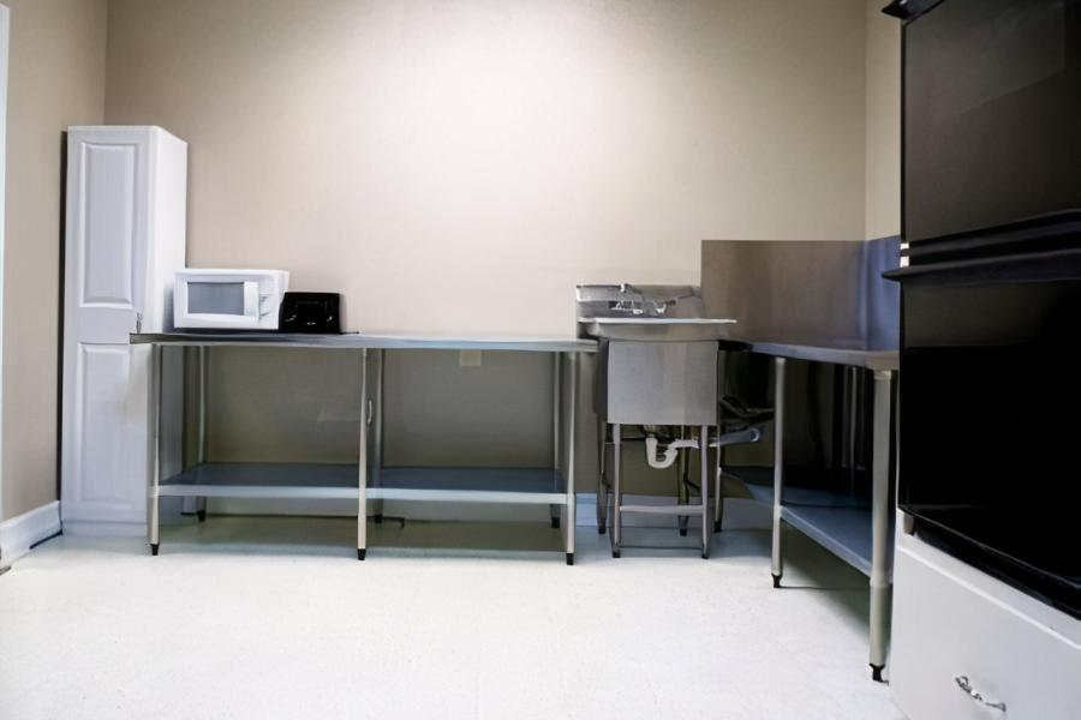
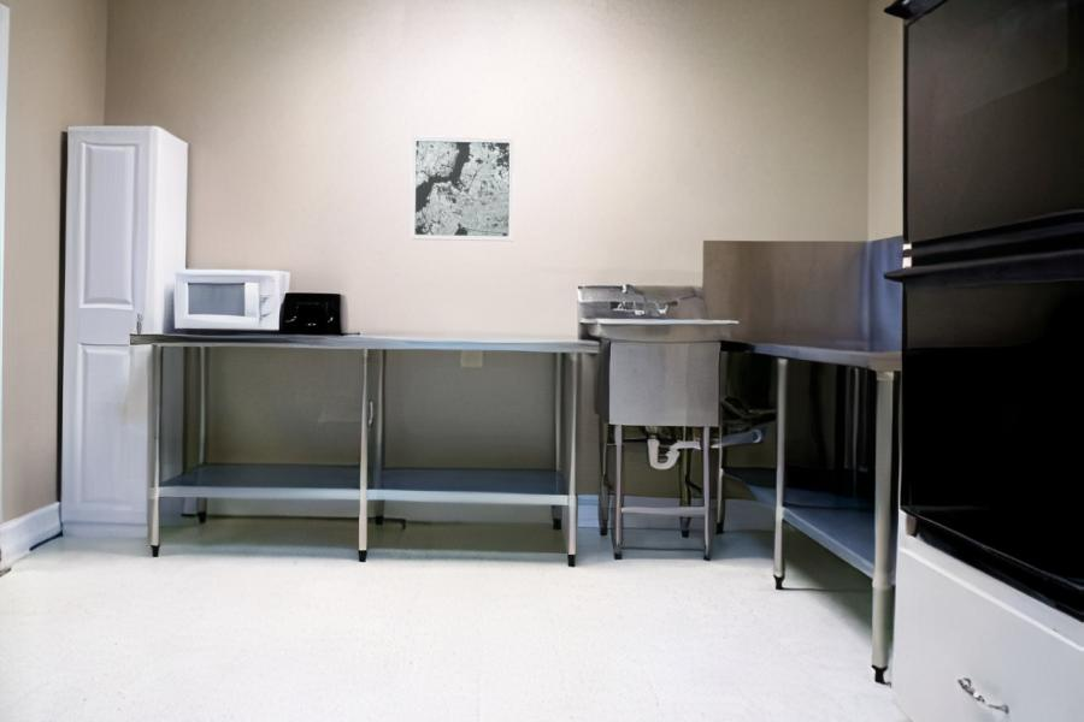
+ wall art [410,135,516,242]
